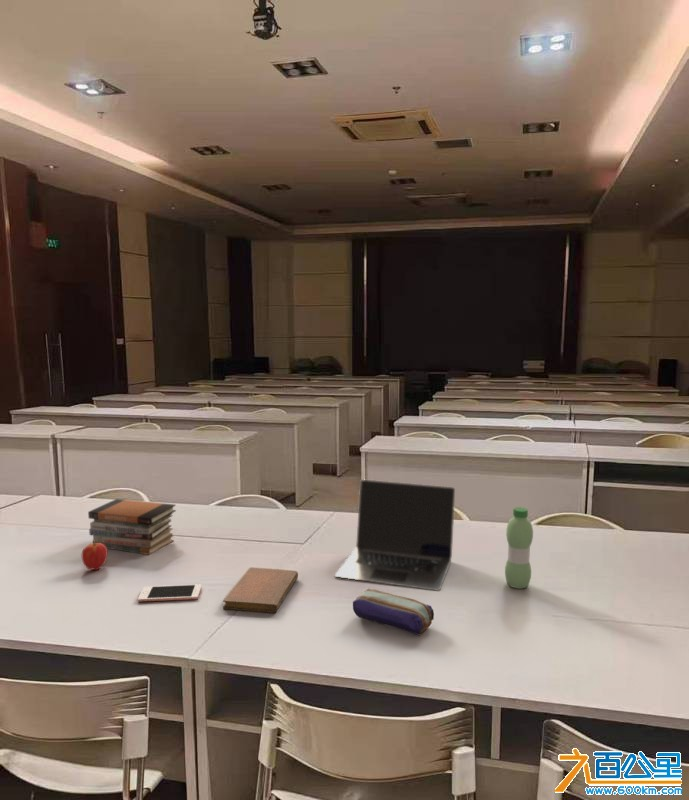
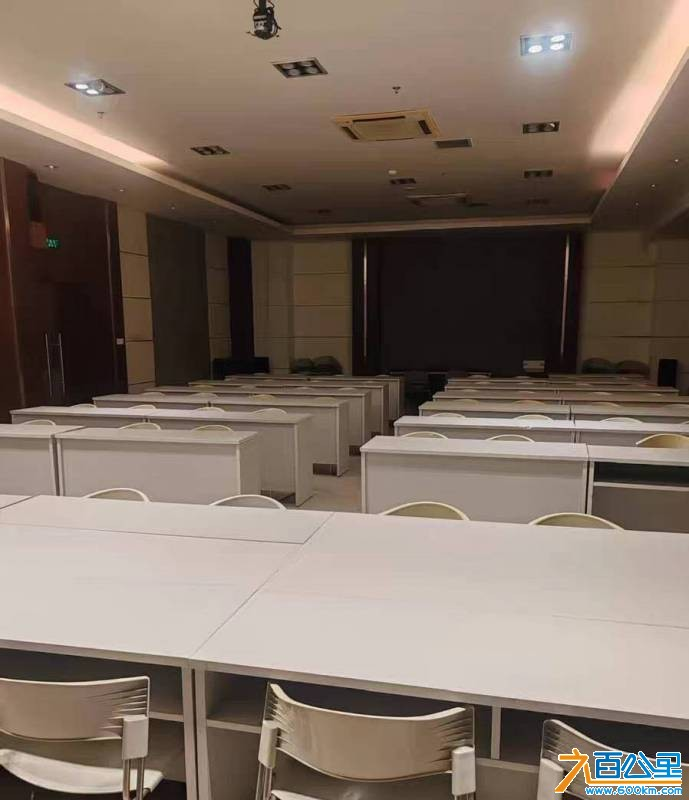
- water bottle [504,506,534,590]
- laptop [334,478,456,592]
- notebook [222,566,299,614]
- book stack [87,498,177,556]
- cell phone [137,584,202,603]
- pencil case [352,588,435,636]
- apple [81,540,108,571]
